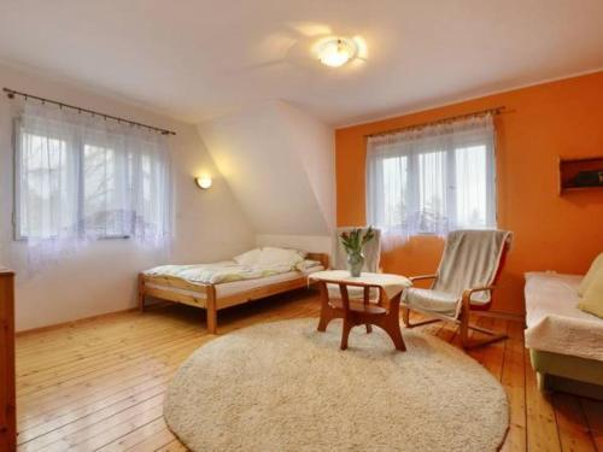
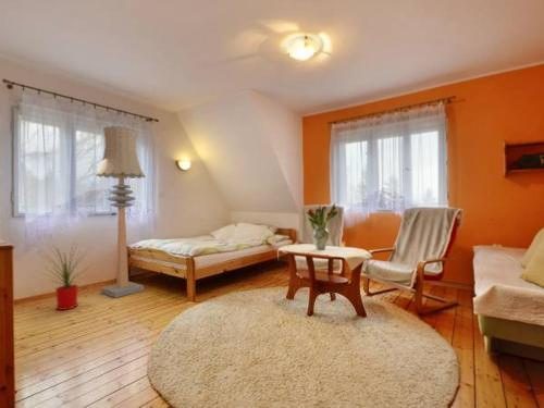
+ floor lamp [95,125,147,299]
+ house plant [36,240,96,311]
